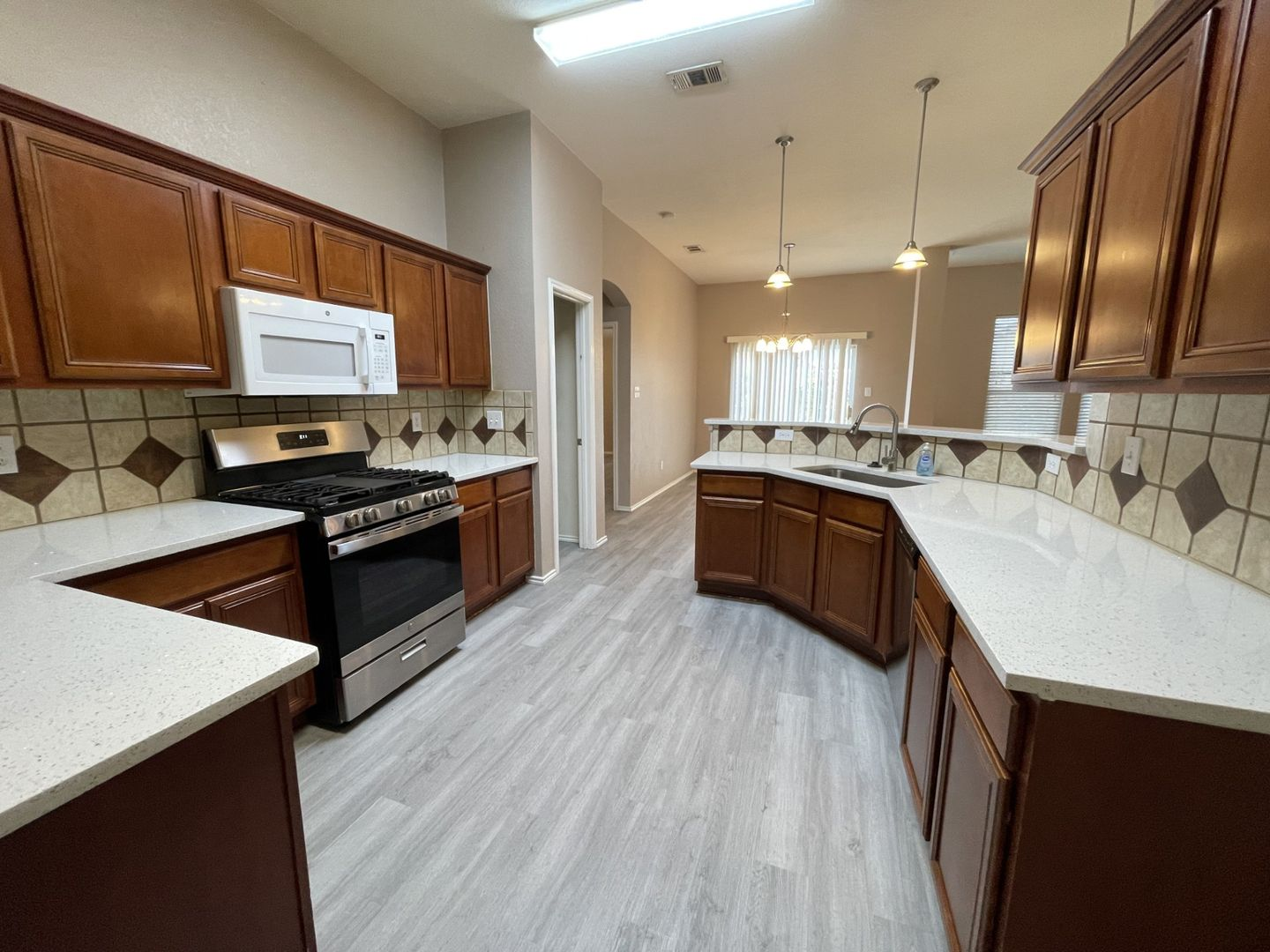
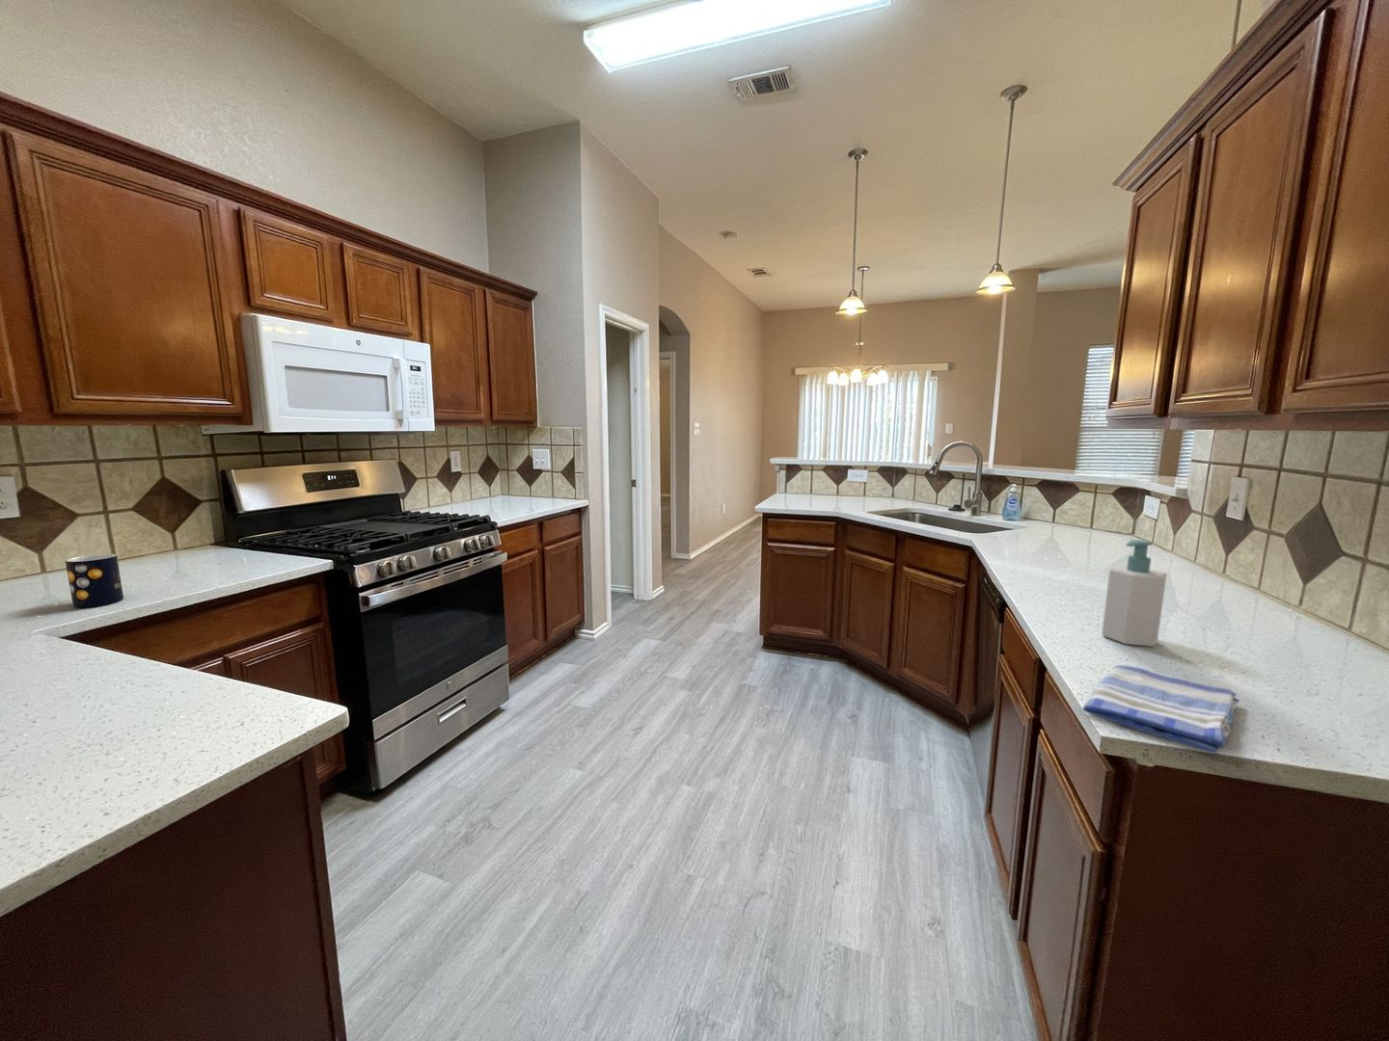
+ soap bottle [1100,539,1167,647]
+ dish towel [1083,664,1240,755]
+ mug [65,553,125,608]
